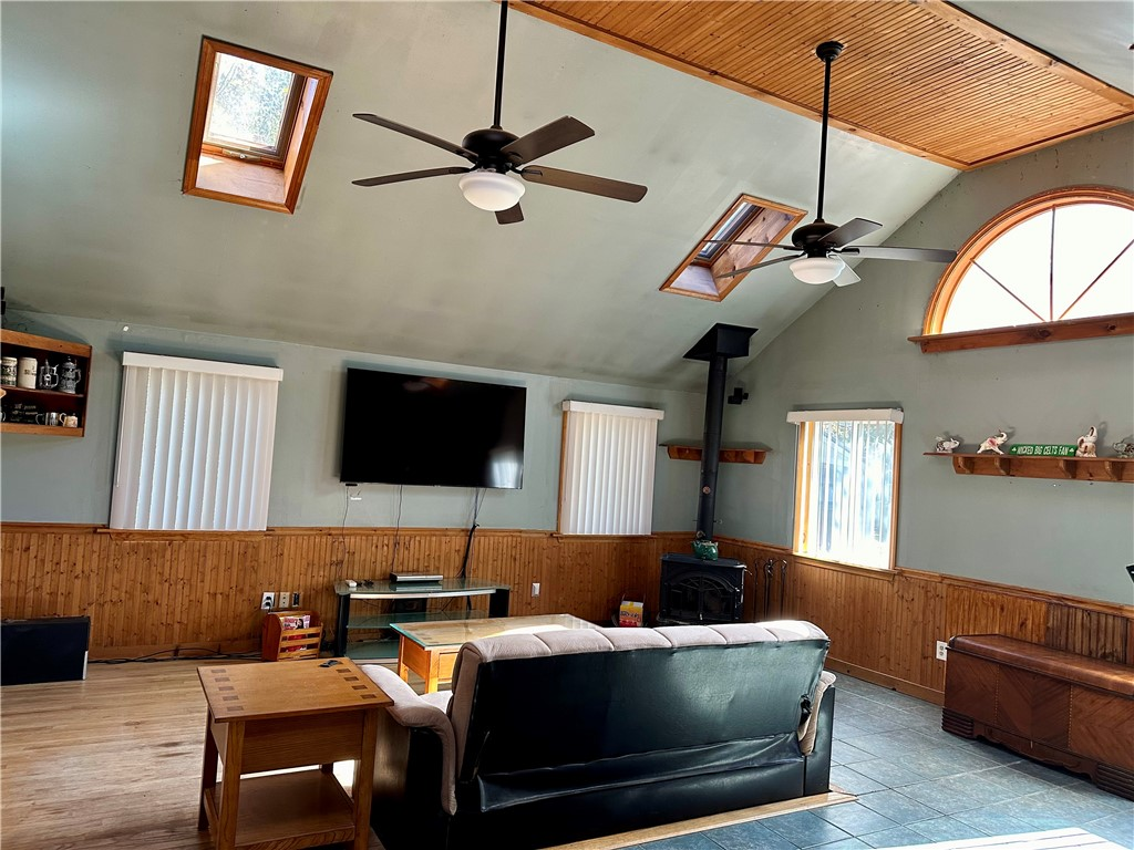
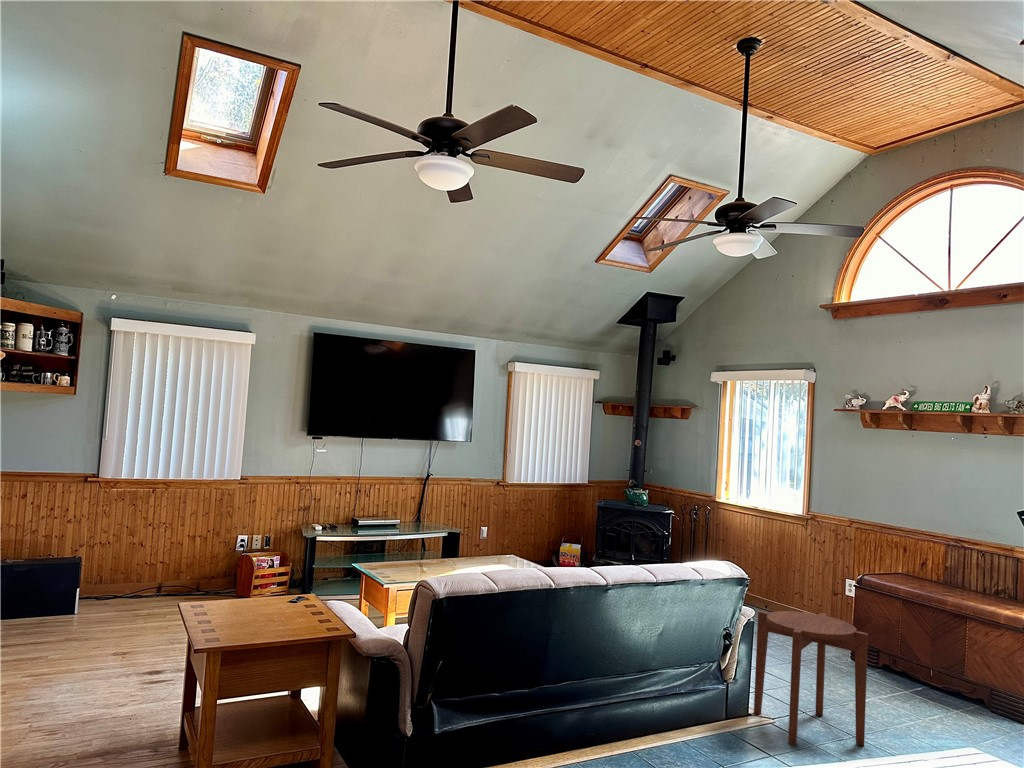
+ side table [753,610,869,747]
